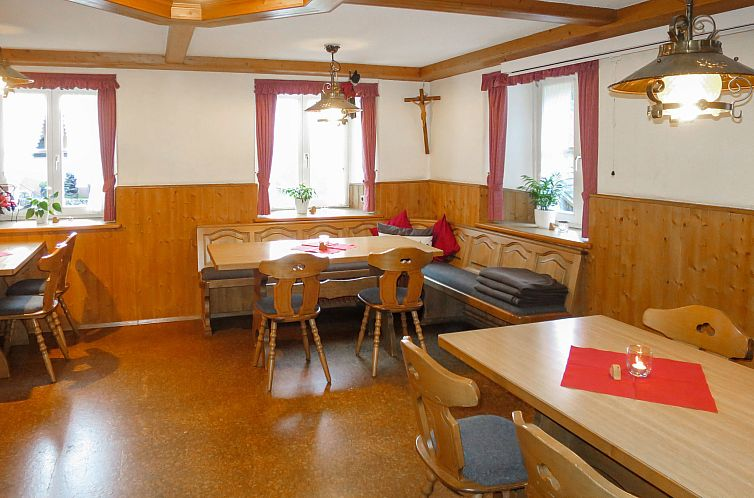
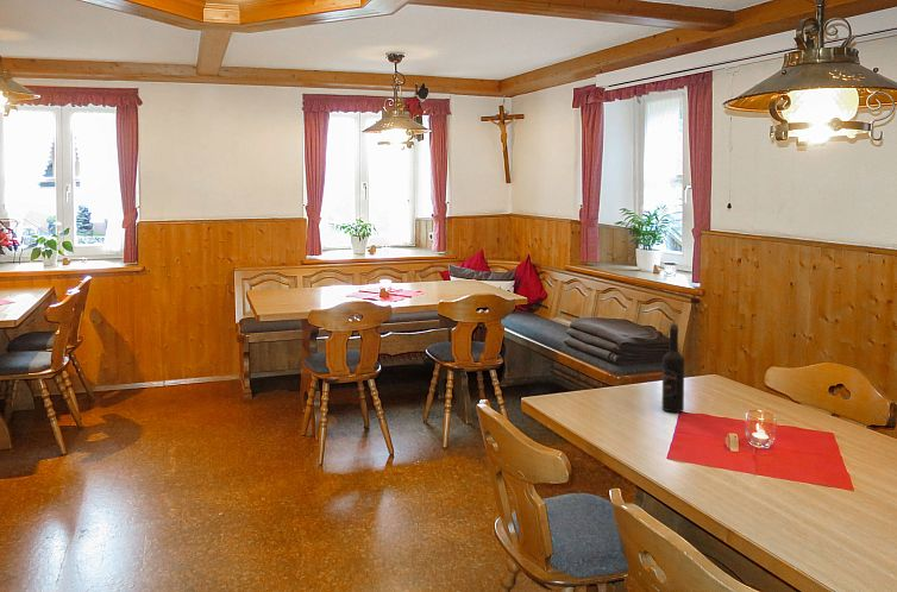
+ wine bottle [660,322,685,412]
